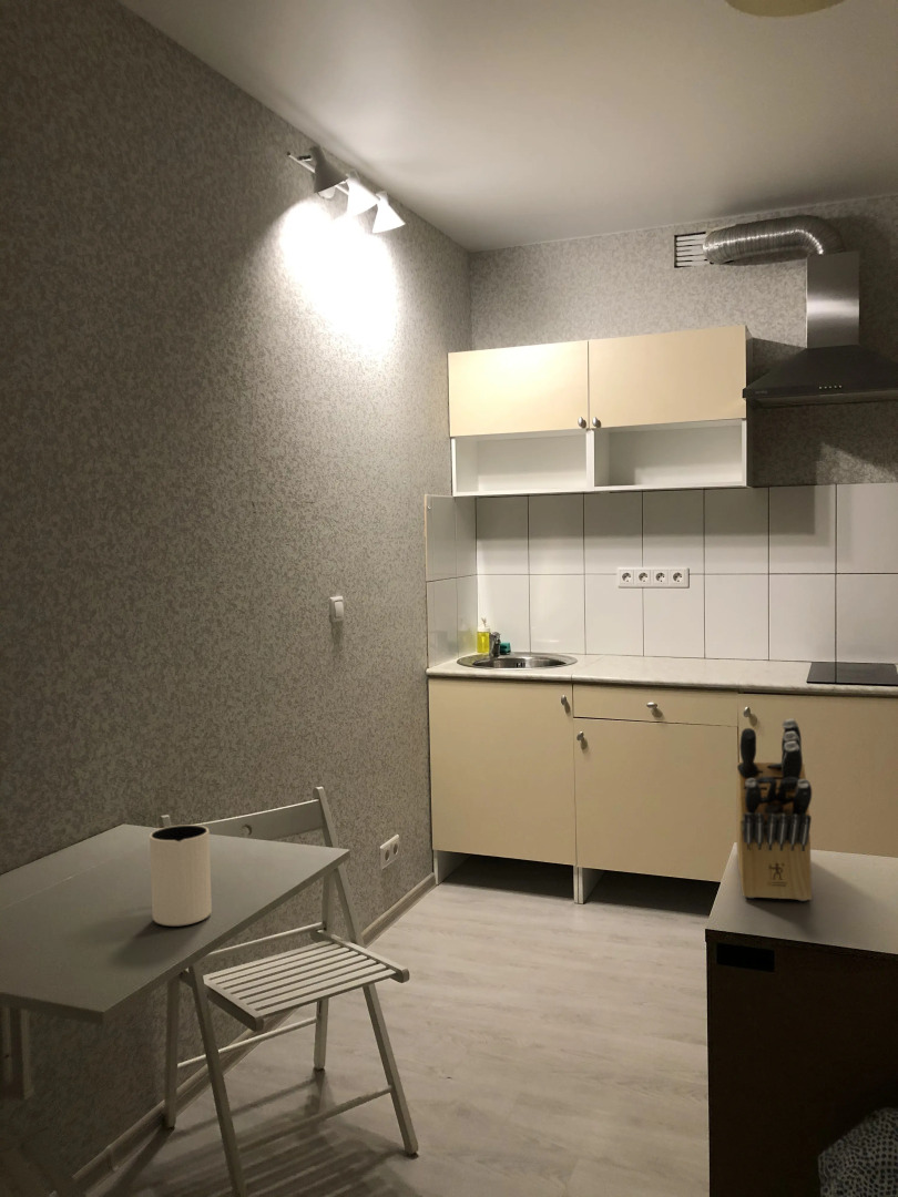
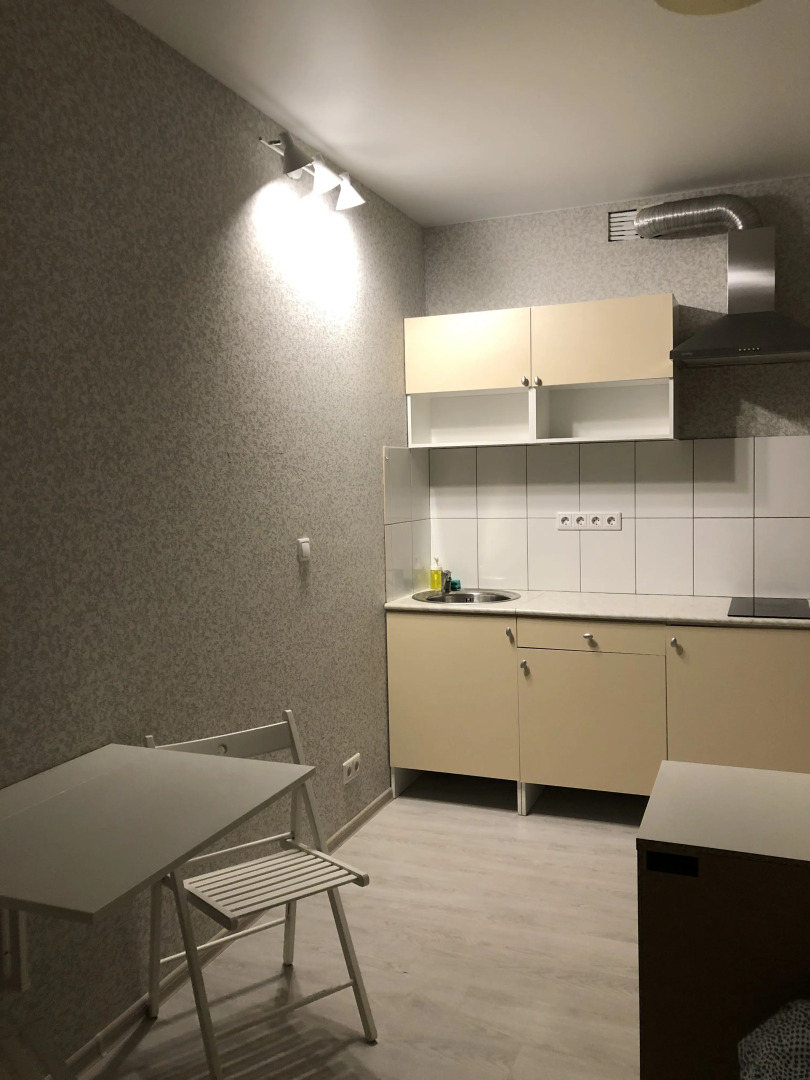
- knife block [735,717,813,902]
- pitcher [149,823,213,927]
